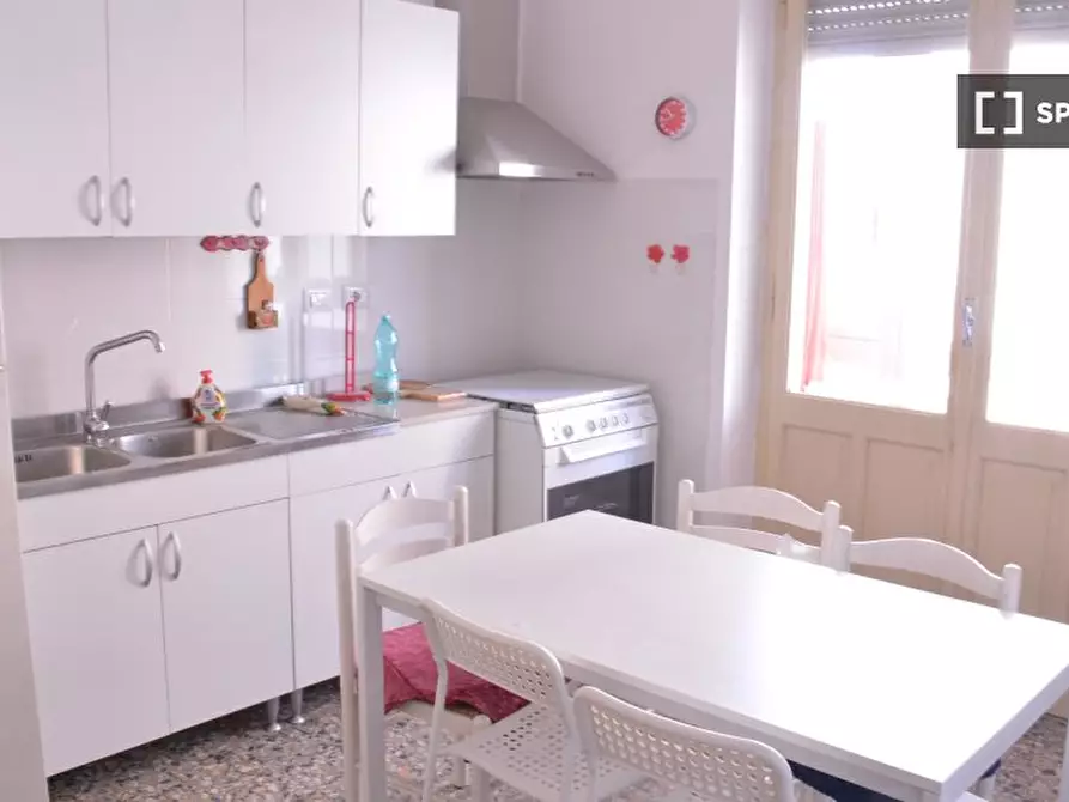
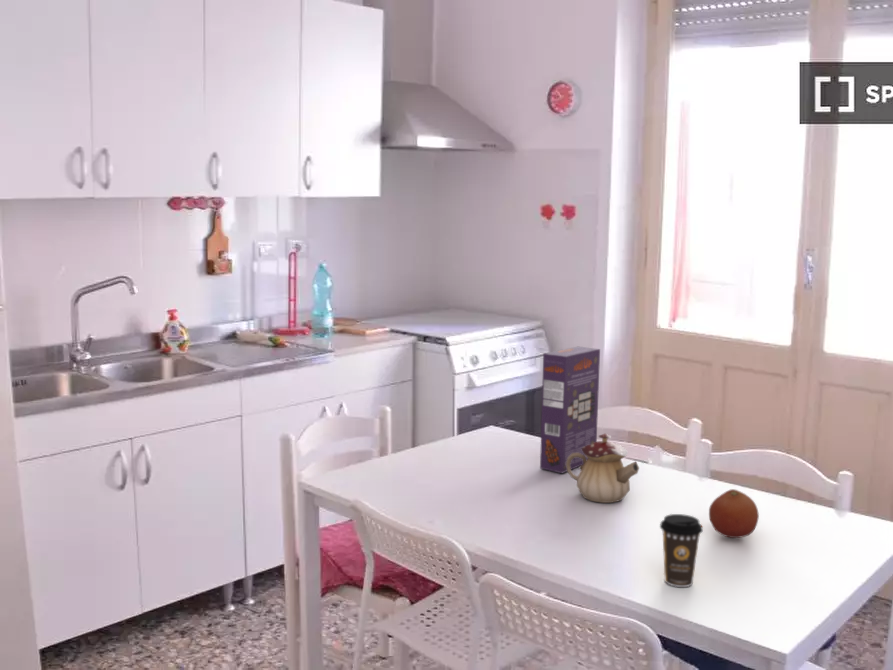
+ fruit [708,488,760,539]
+ coffee cup [659,513,704,588]
+ cereal box [539,346,601,474]
+ teapot [566,433,640,504]
